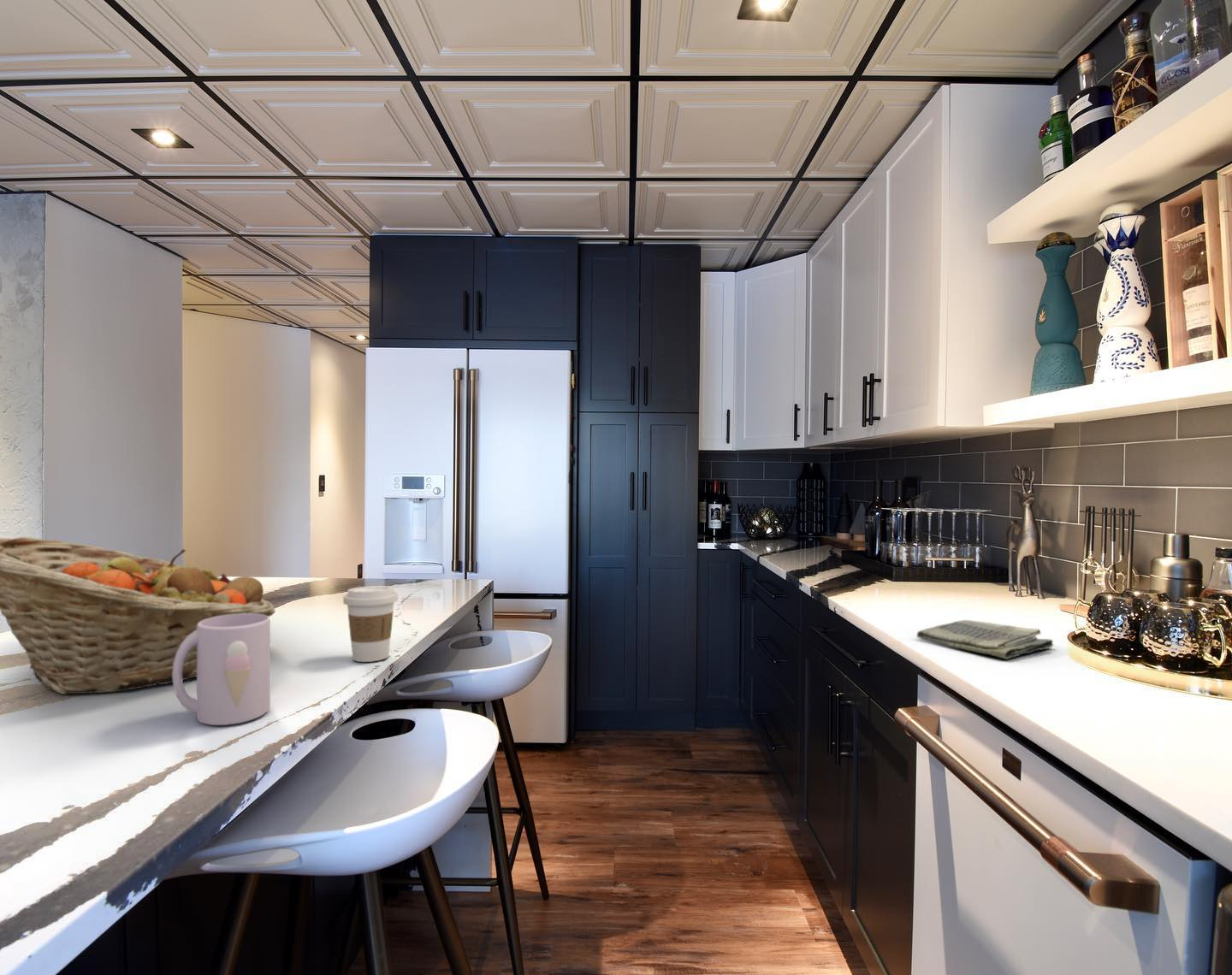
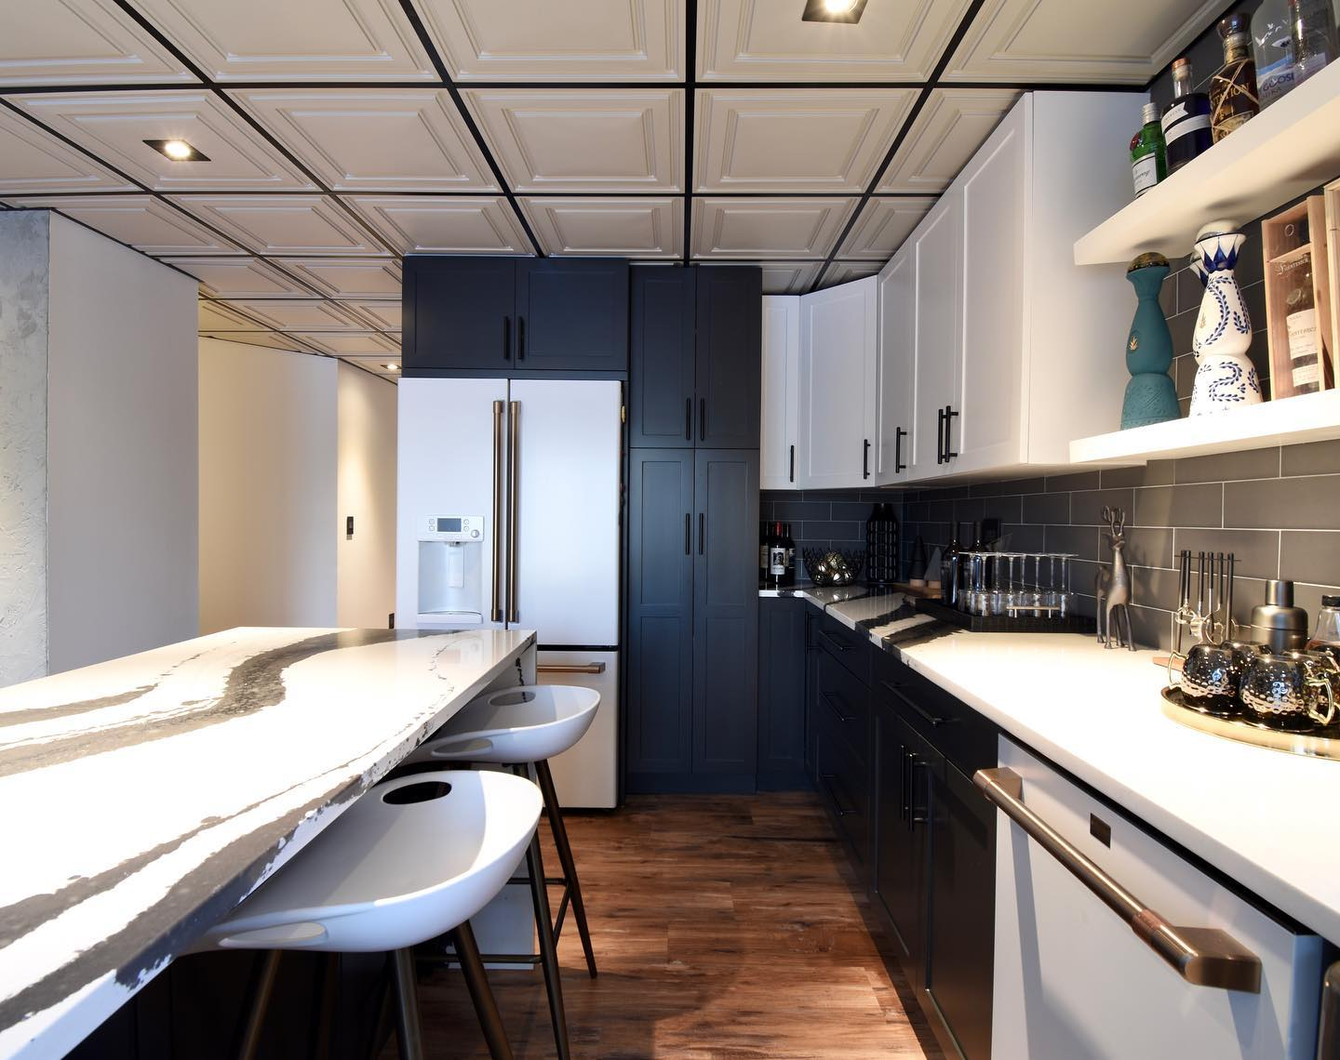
- coffee cup [342,585,399,663]
- dish towel [916,619,1054,660]
- mug [172,613,271,726]
- fruit basket [0,536,276,695]
